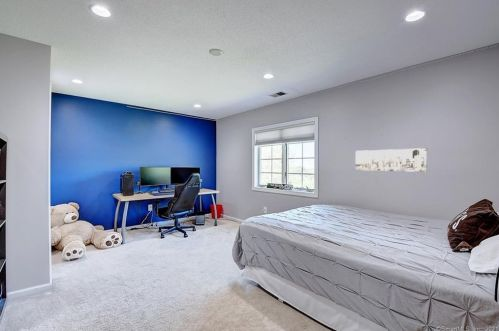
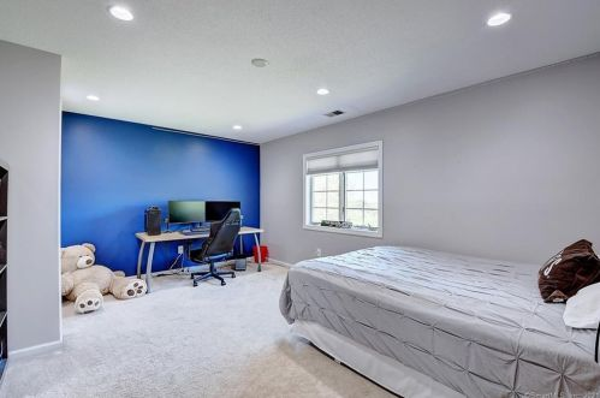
- wall art [355,147,428,173]
